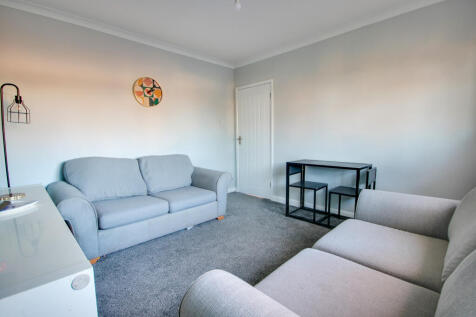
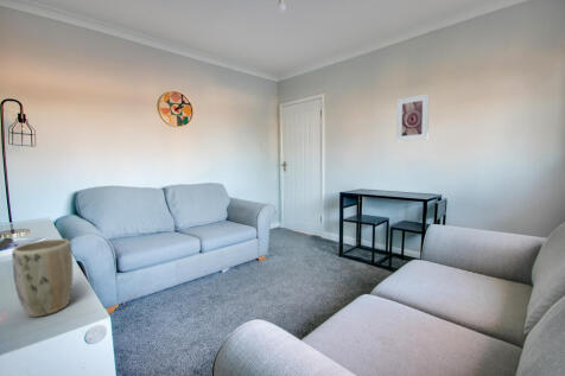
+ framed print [395,93,431,142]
+ plant pot [11,238,74,318]
